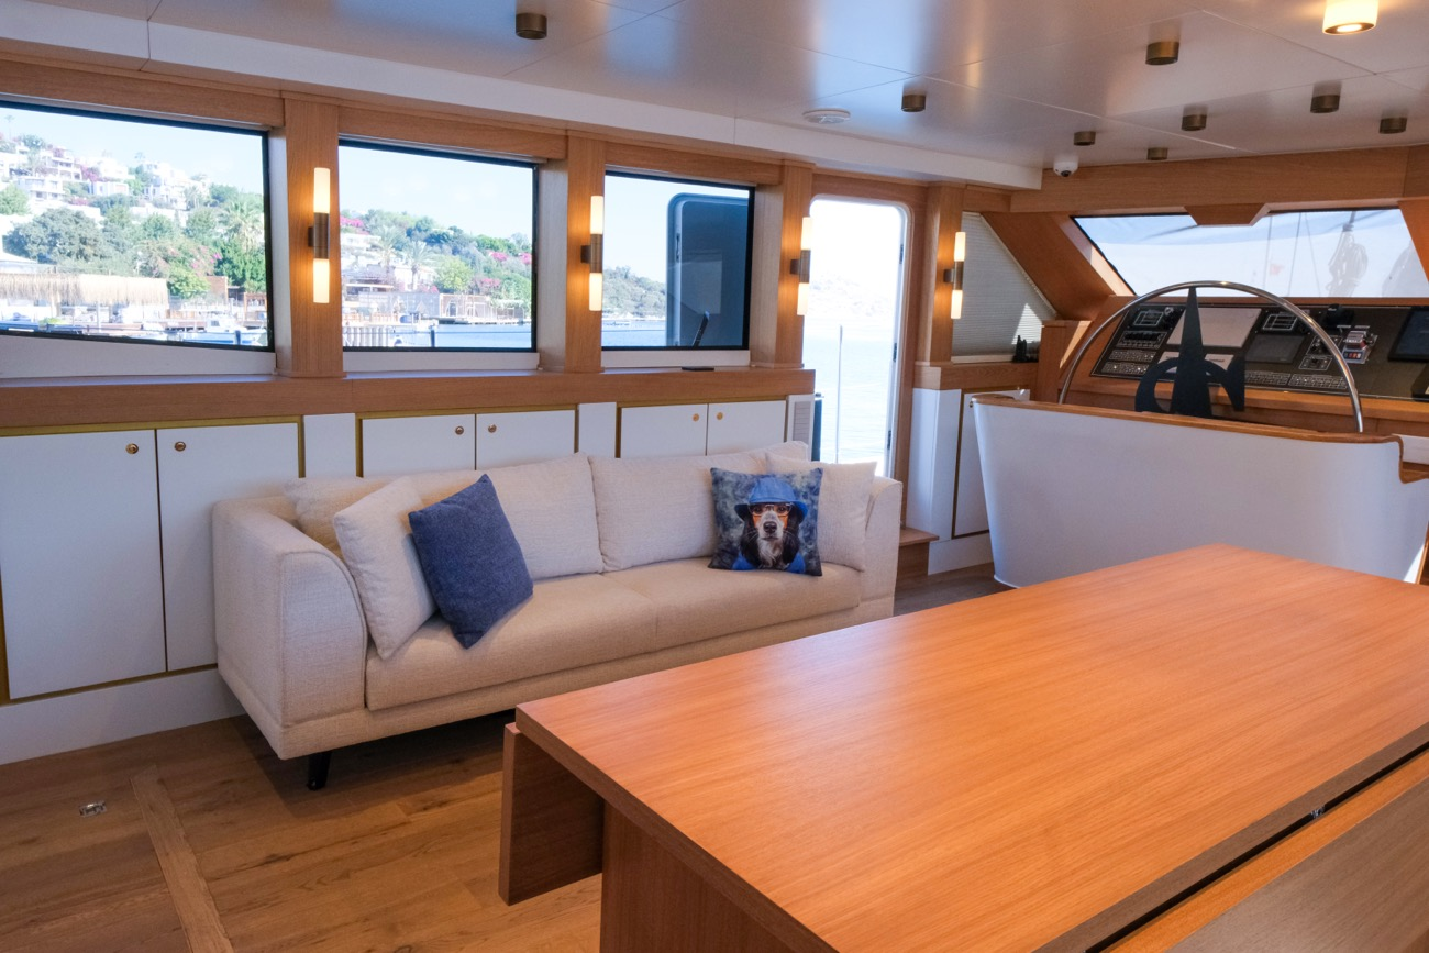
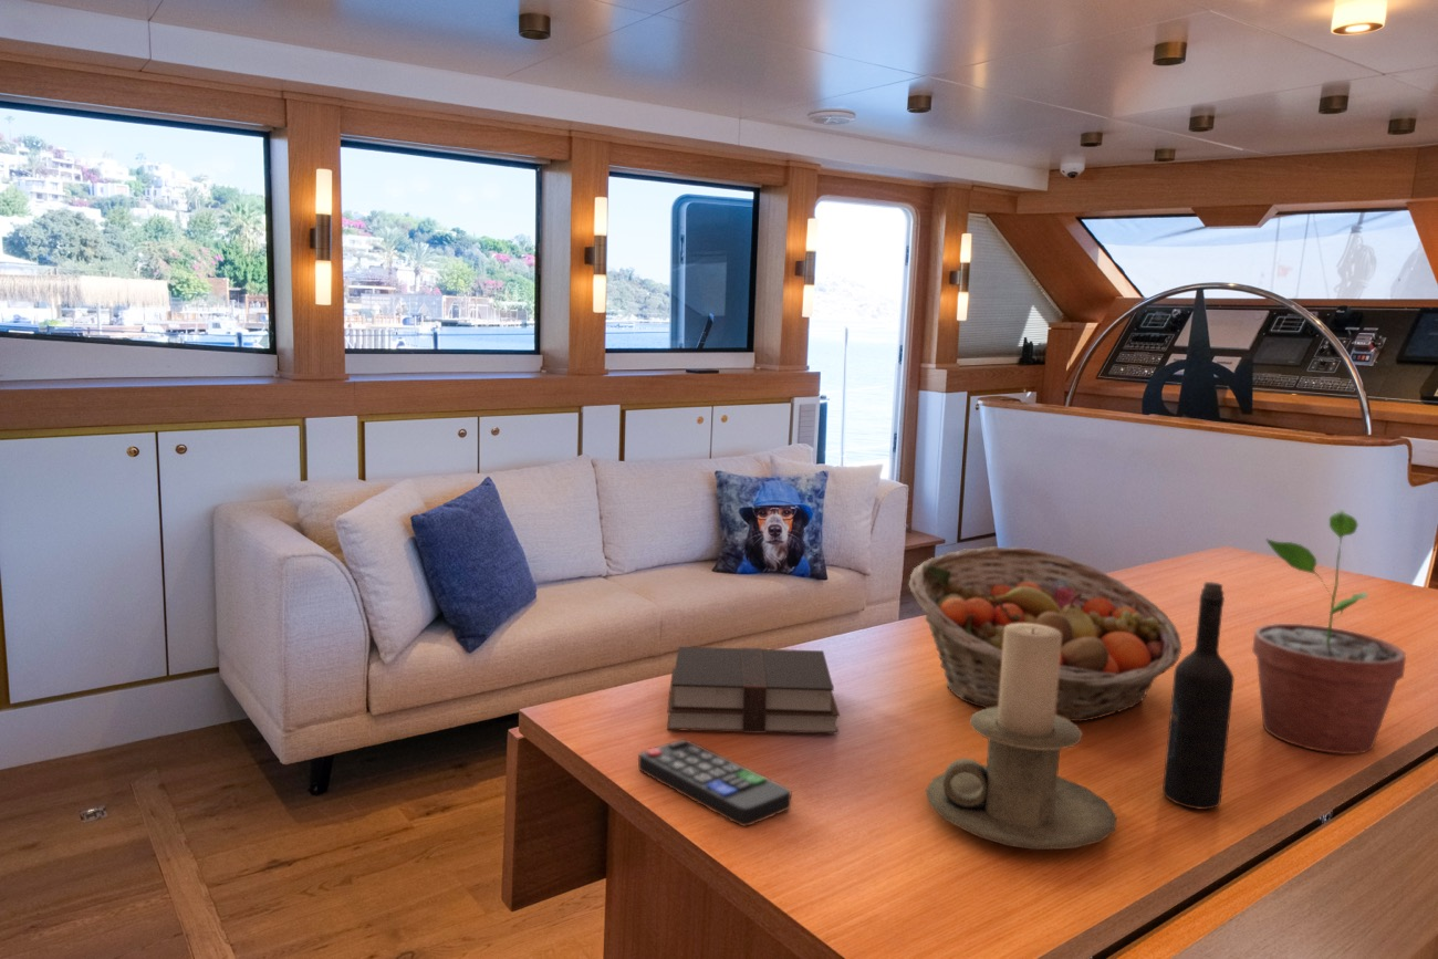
+ candle holder [925,623,1117,851]
+ potted plant [1251,509,1407,755]
+ bible [666,646,841,734]
+ wine bottle [1161,581,1236,811]
+ fruit basket [908,545,1182,722]
+ remote control [637,739,792,827]
